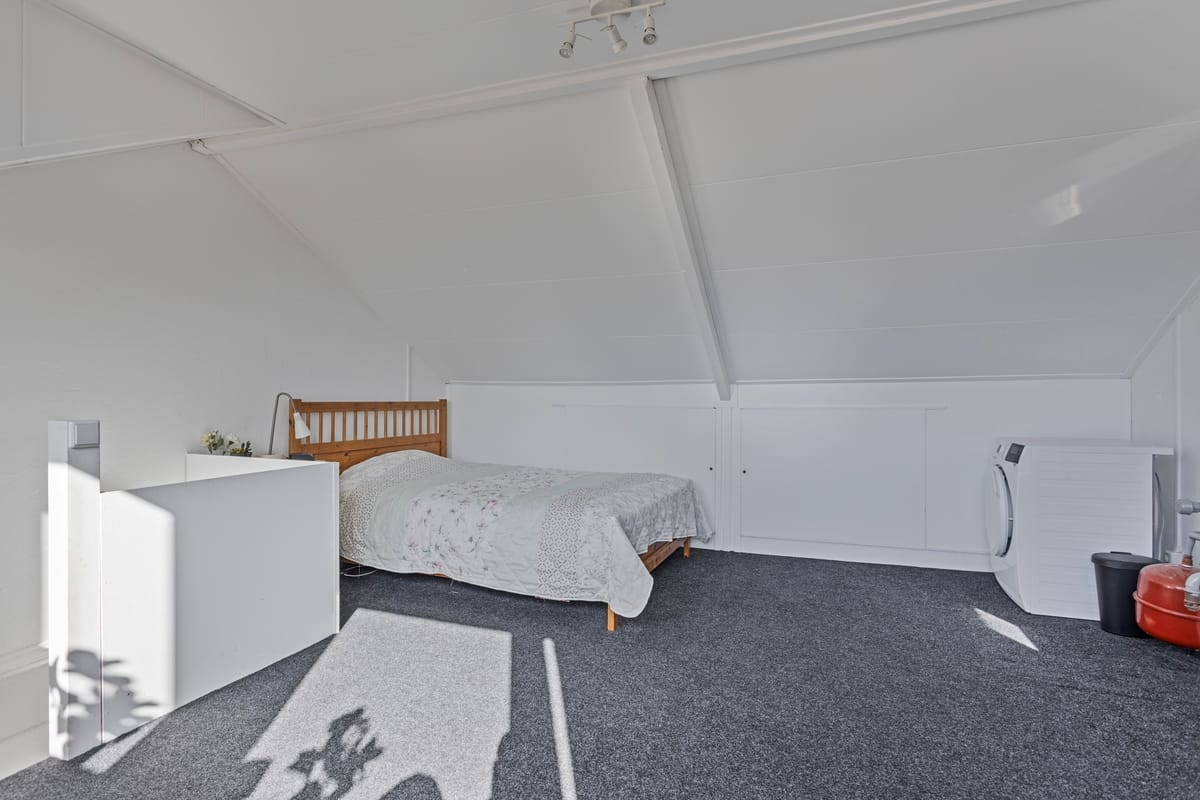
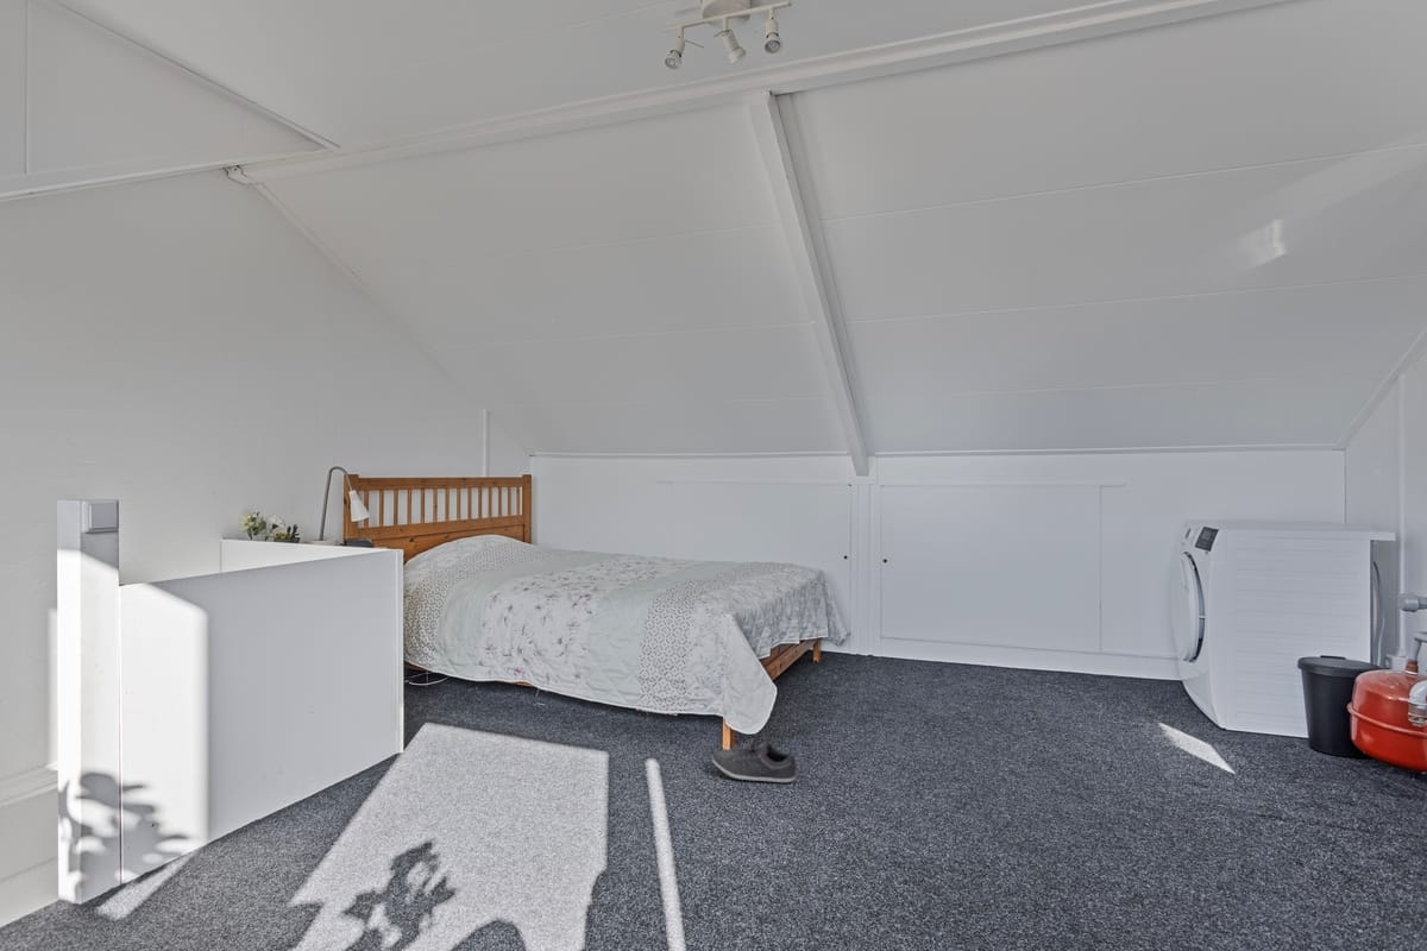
+ shoe [711,737,797,783]
